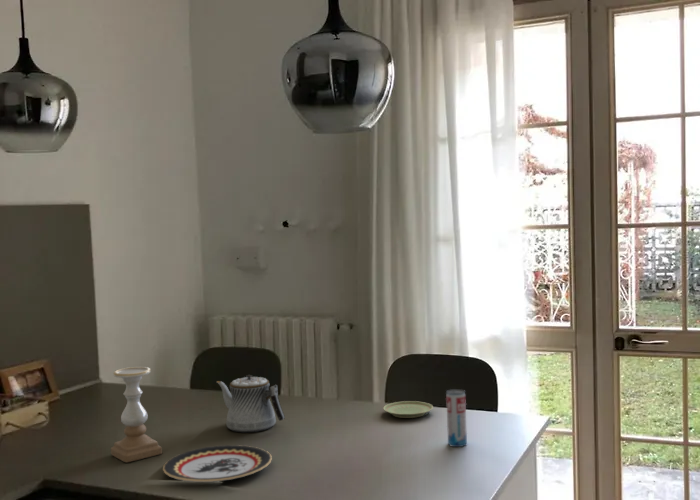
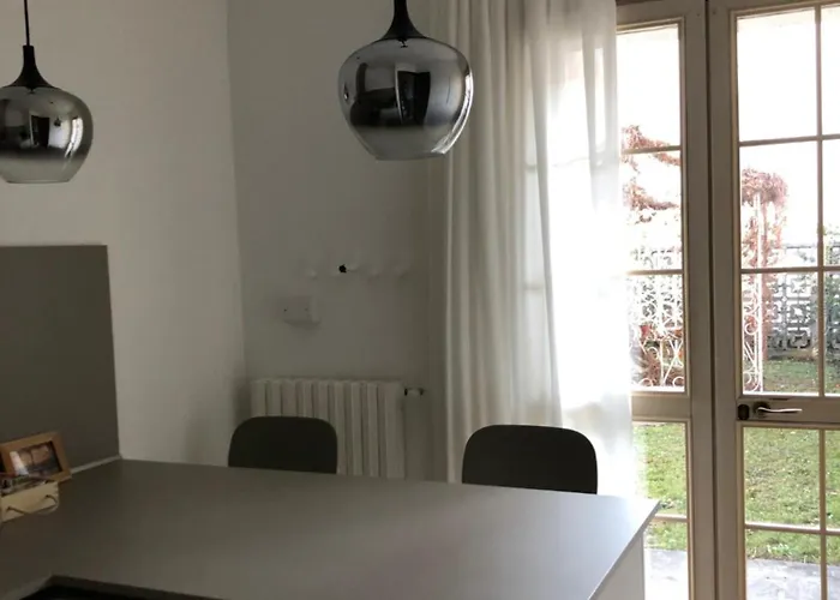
- plate [162,444,273,483]
- beverage can [445,388,468,448]
- candle holder [110,366,163,463]
- teapot [216,374,286,433]
- plate [383,400,434,419]
